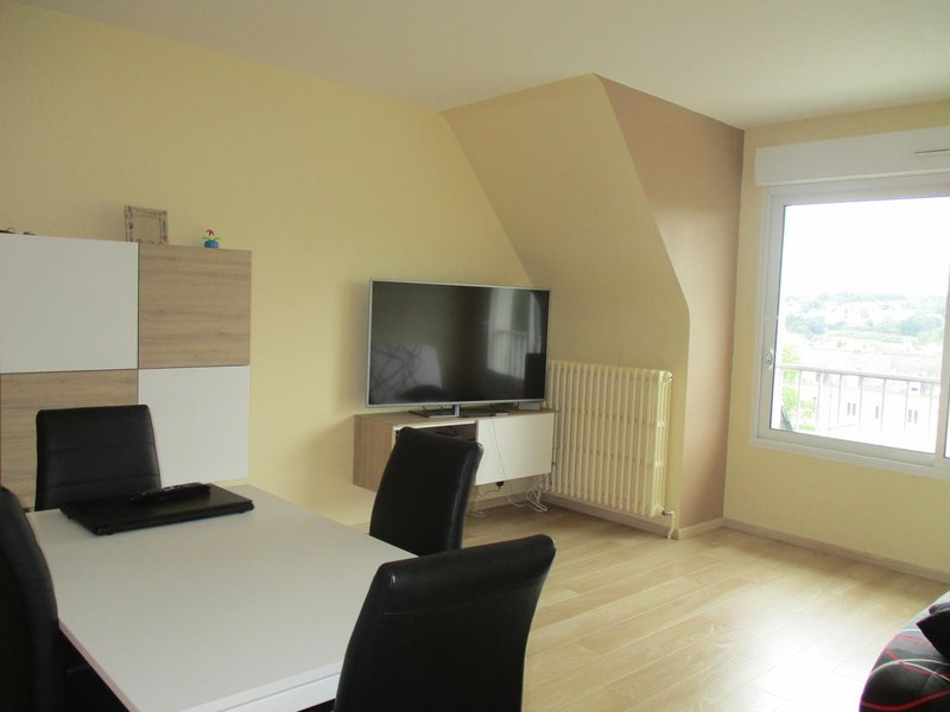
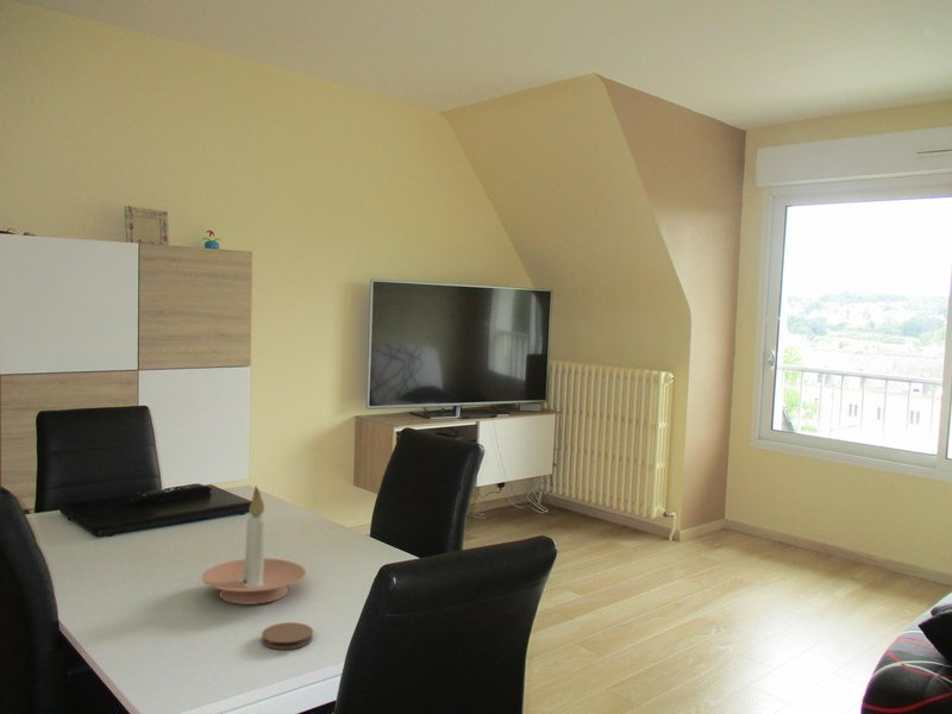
+ coaster [261,621,314,651]
+ candle holder [201,484,307,606]
